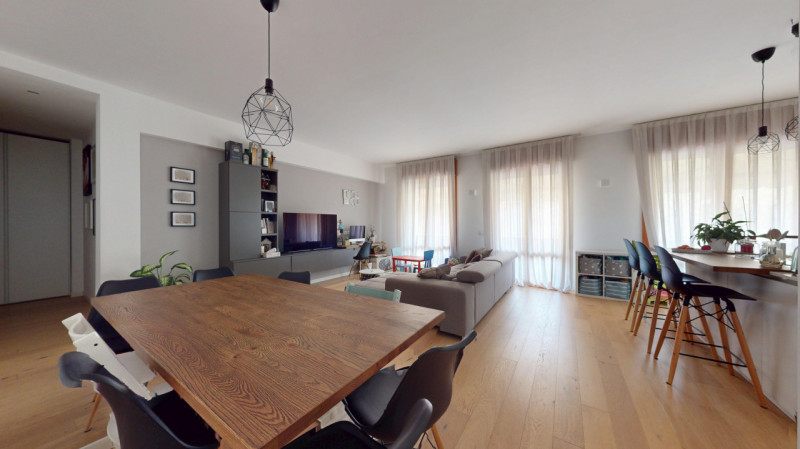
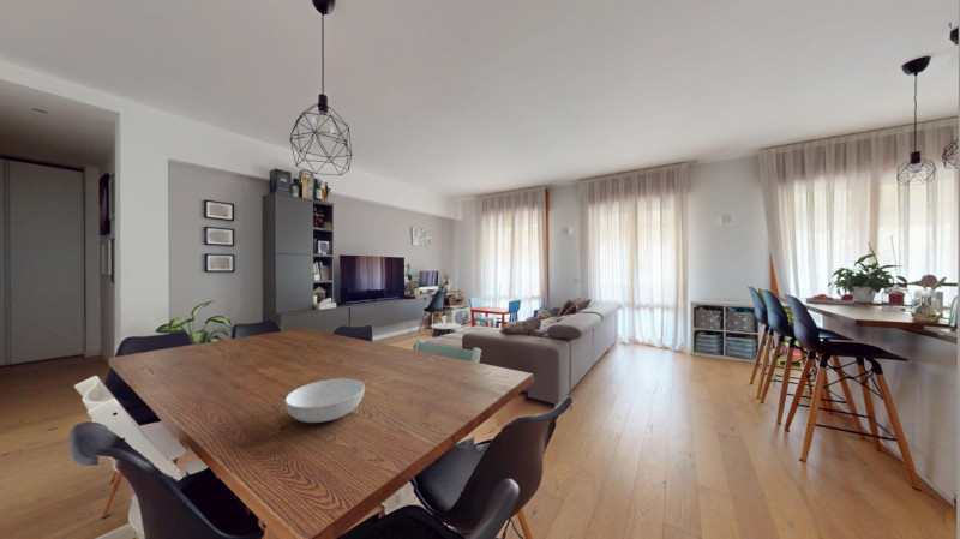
+ serving bowl [283,377,366,424]
